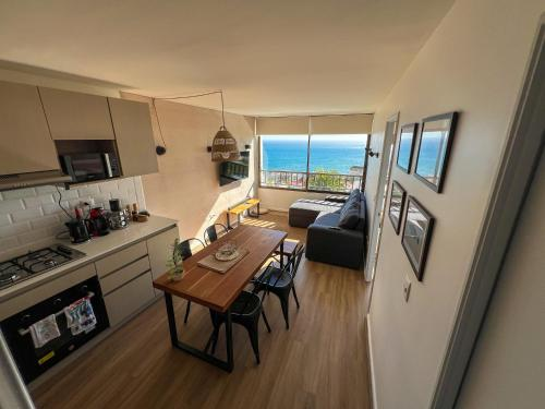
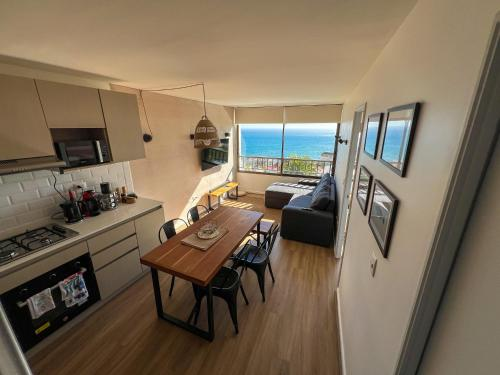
- plant [165,238,186,282]
